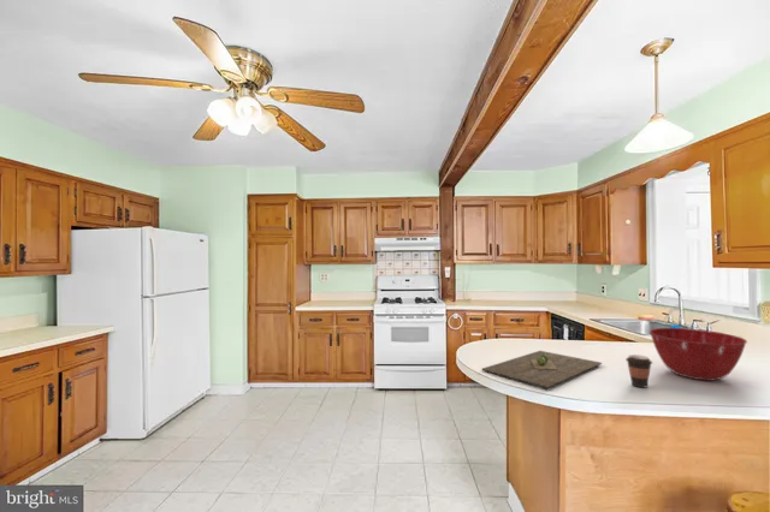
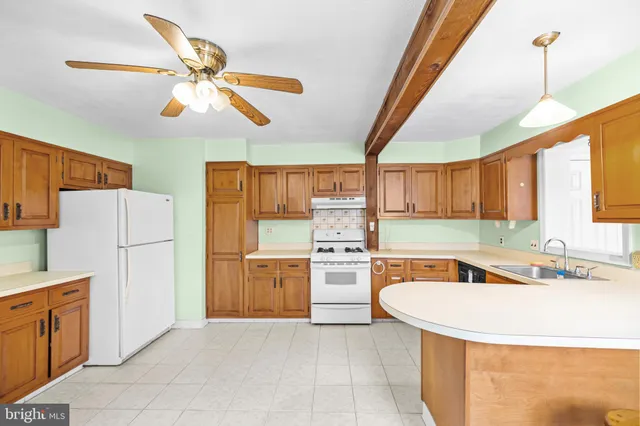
- mixing bowl [648,327,748,382]
- cutting board [480,350,603,389]
- coffee cup [624,353,653,388]
